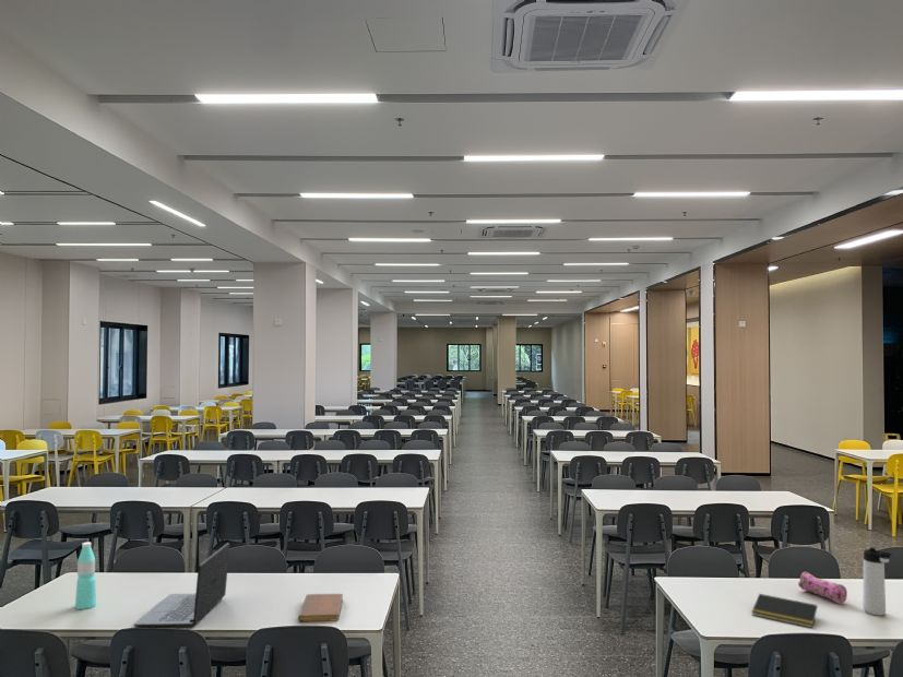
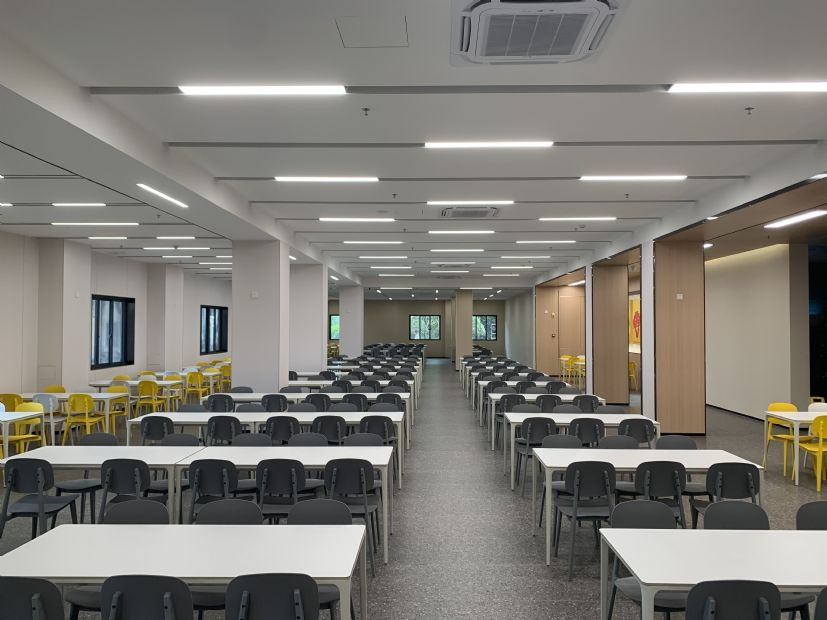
- notebook [297,593,344,622]
- laptop [133,542,230,628]
- thermos bottle [863,546,893,617]
- notepad [750,593,819,629]
- water bottle [74,542,97,610]
- pencil case [797,571,848,605]
